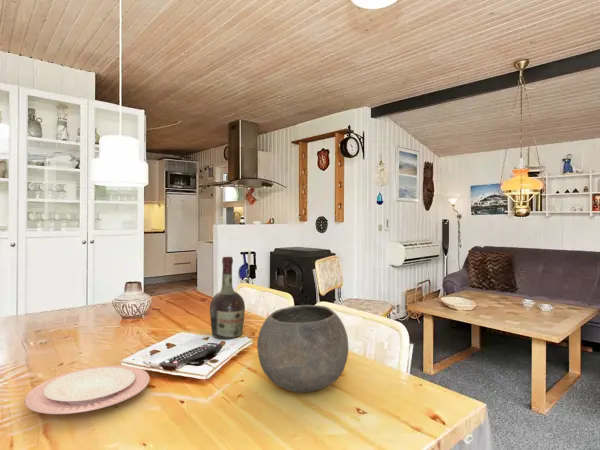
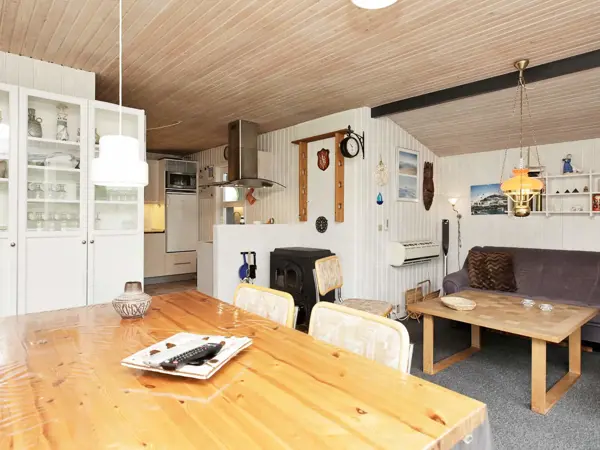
- plate [24,365,151,415]
- cognac bottle [209,256,246,340]
- bowl [256,304,350,393]
